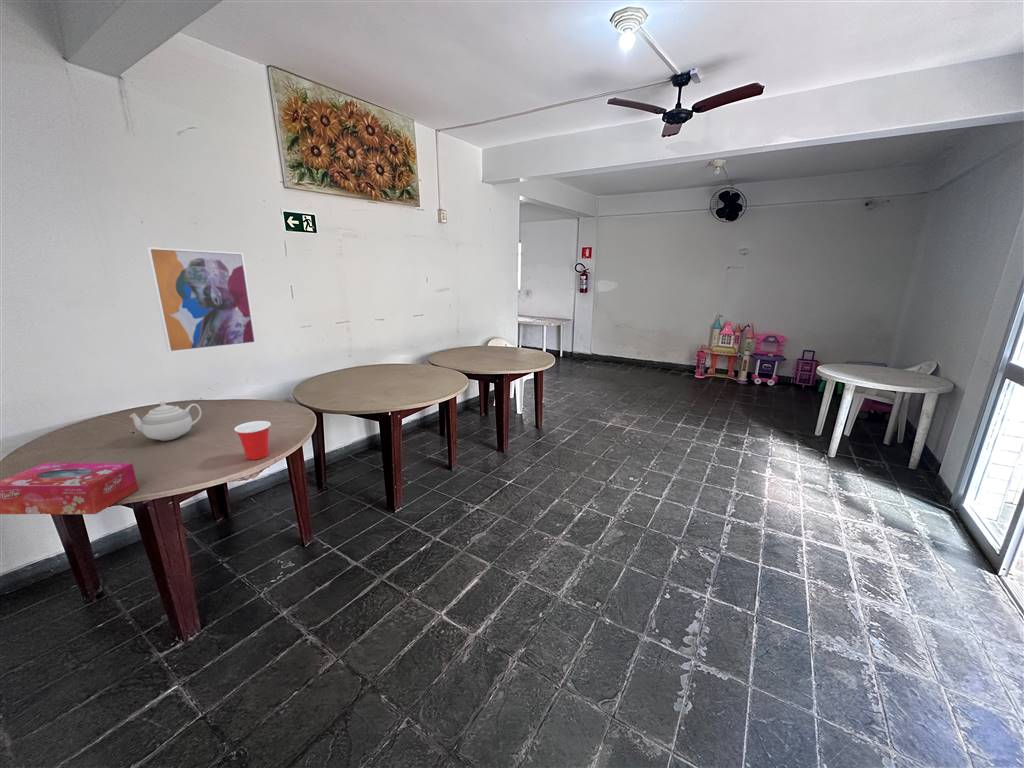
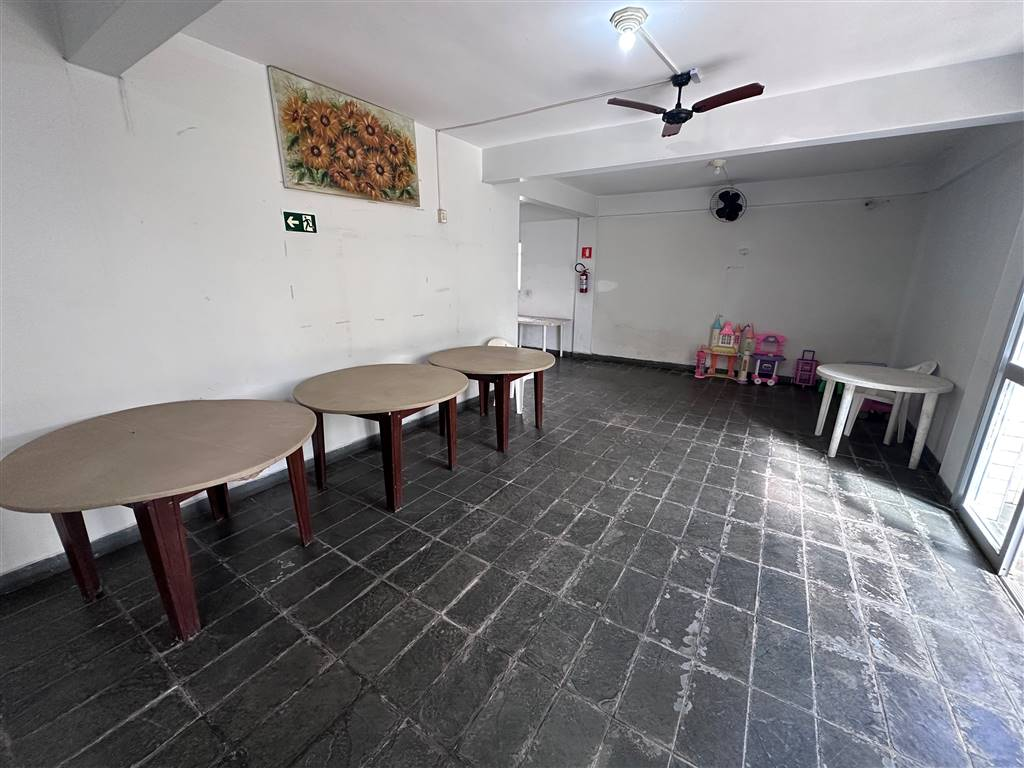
- wall art [145,246,257,354]
- tissue box [0,462,139,515]
- teapot [129,400,203,442]
- cup [233,420,272,461]
